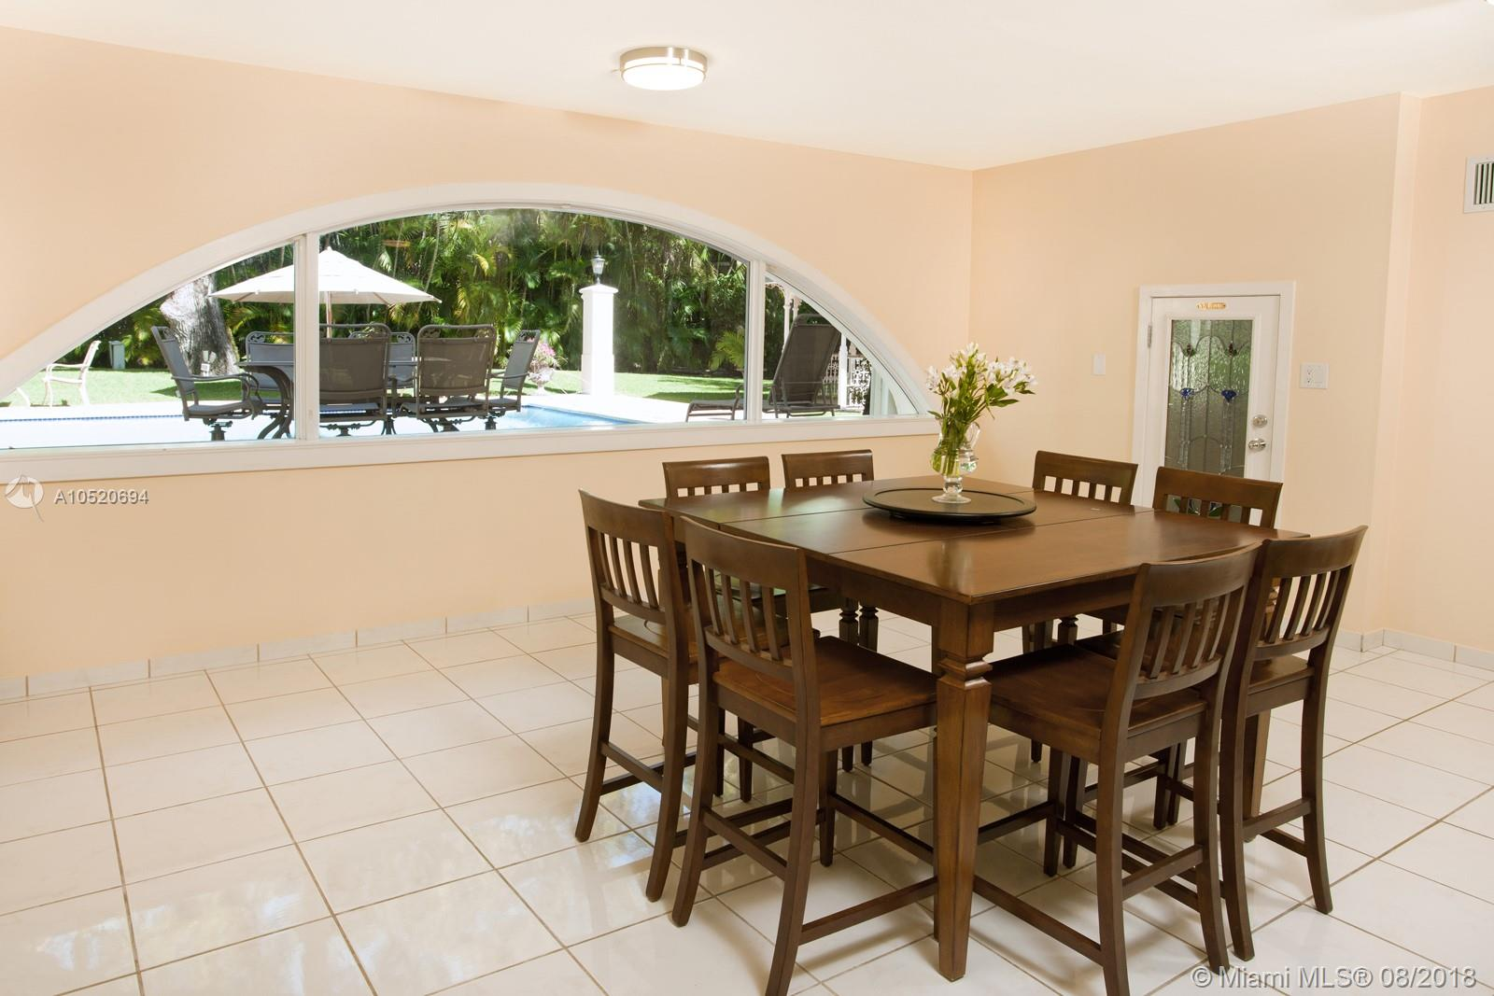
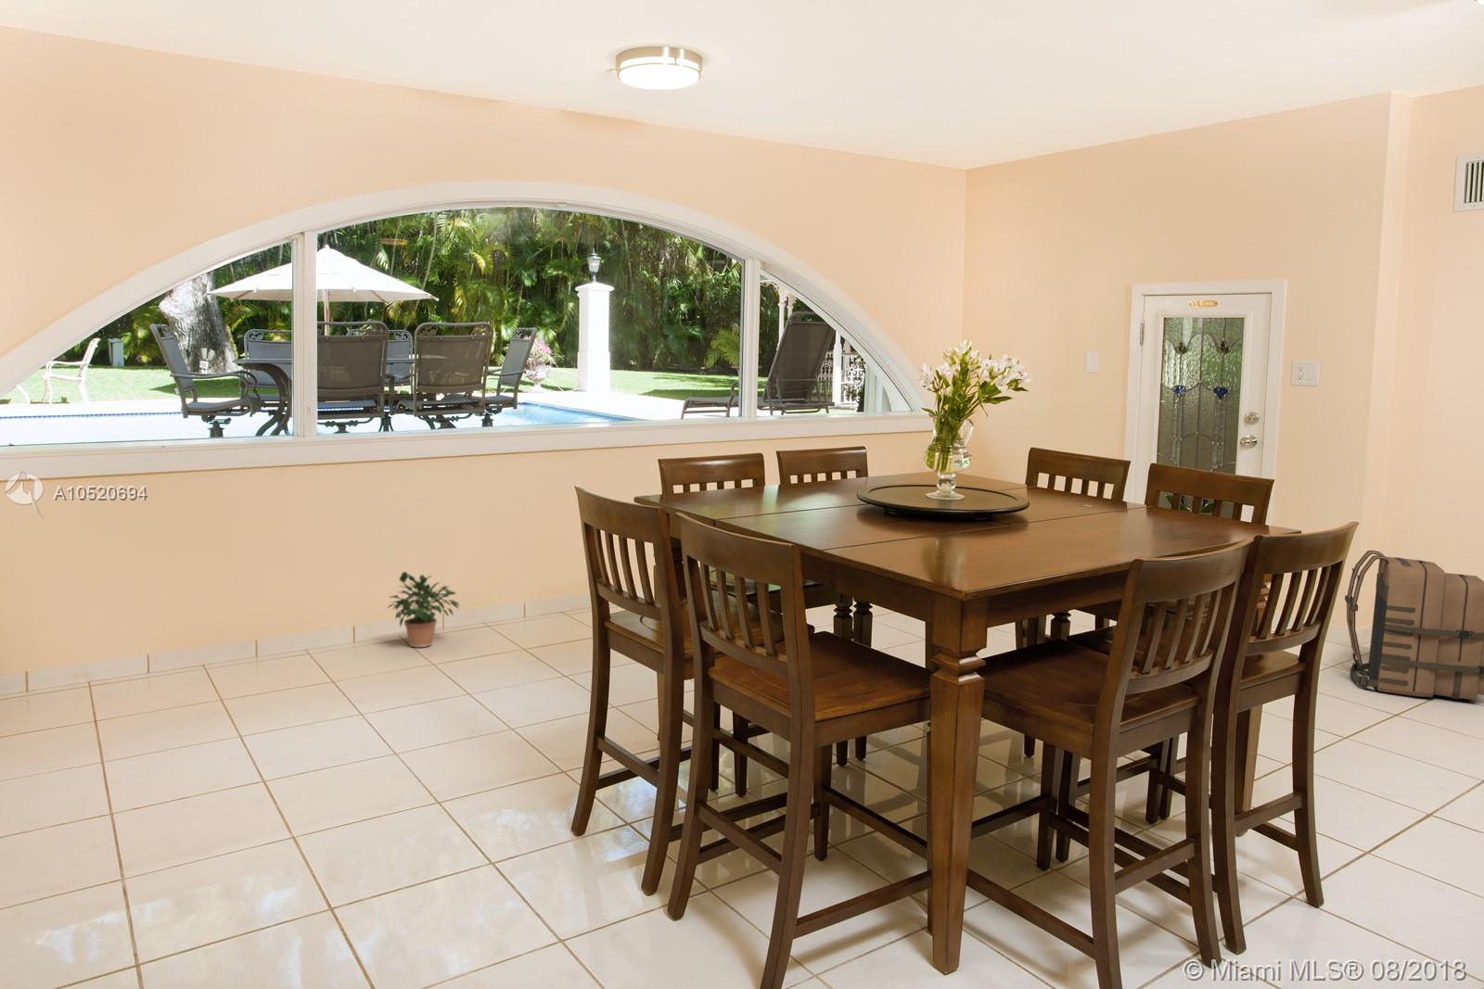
+ backpack [1344,550,1484,701]
+ potted plant [385,571,460,648]
